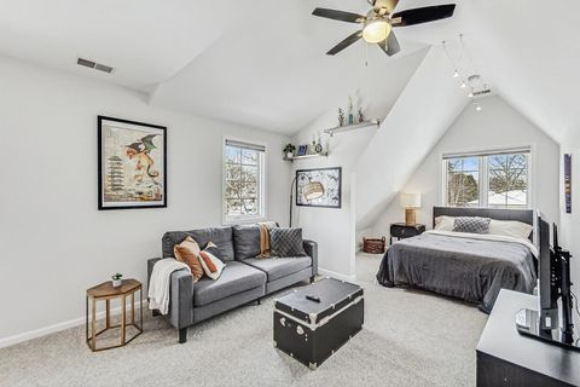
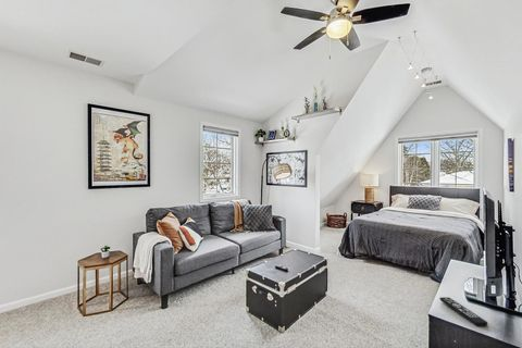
+ remote control [438,296,488,327]
